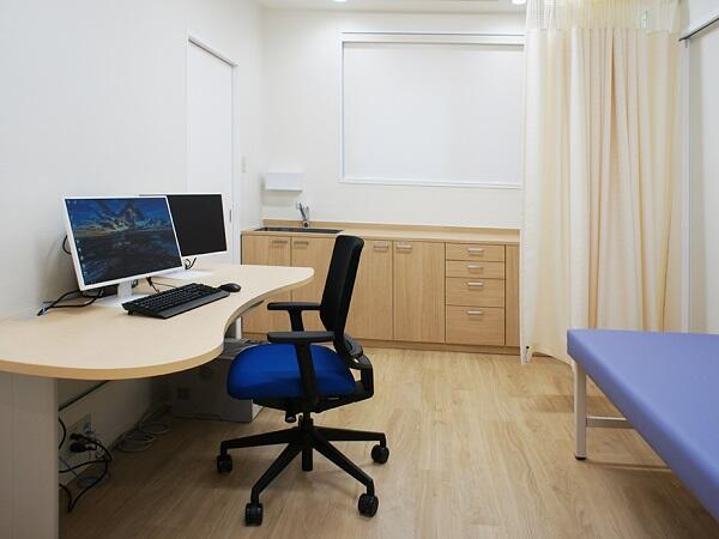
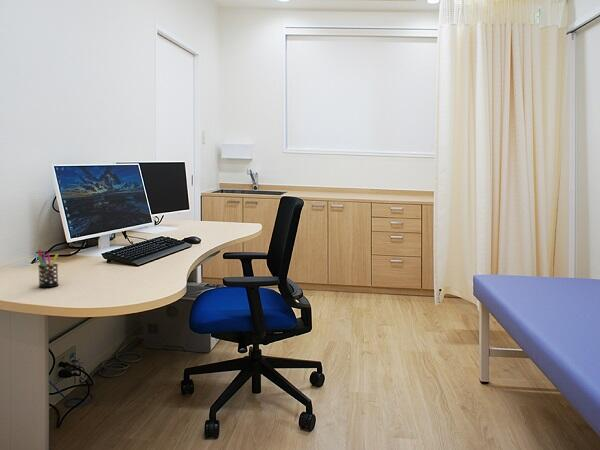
+ pen holder [36,249,60,288]
